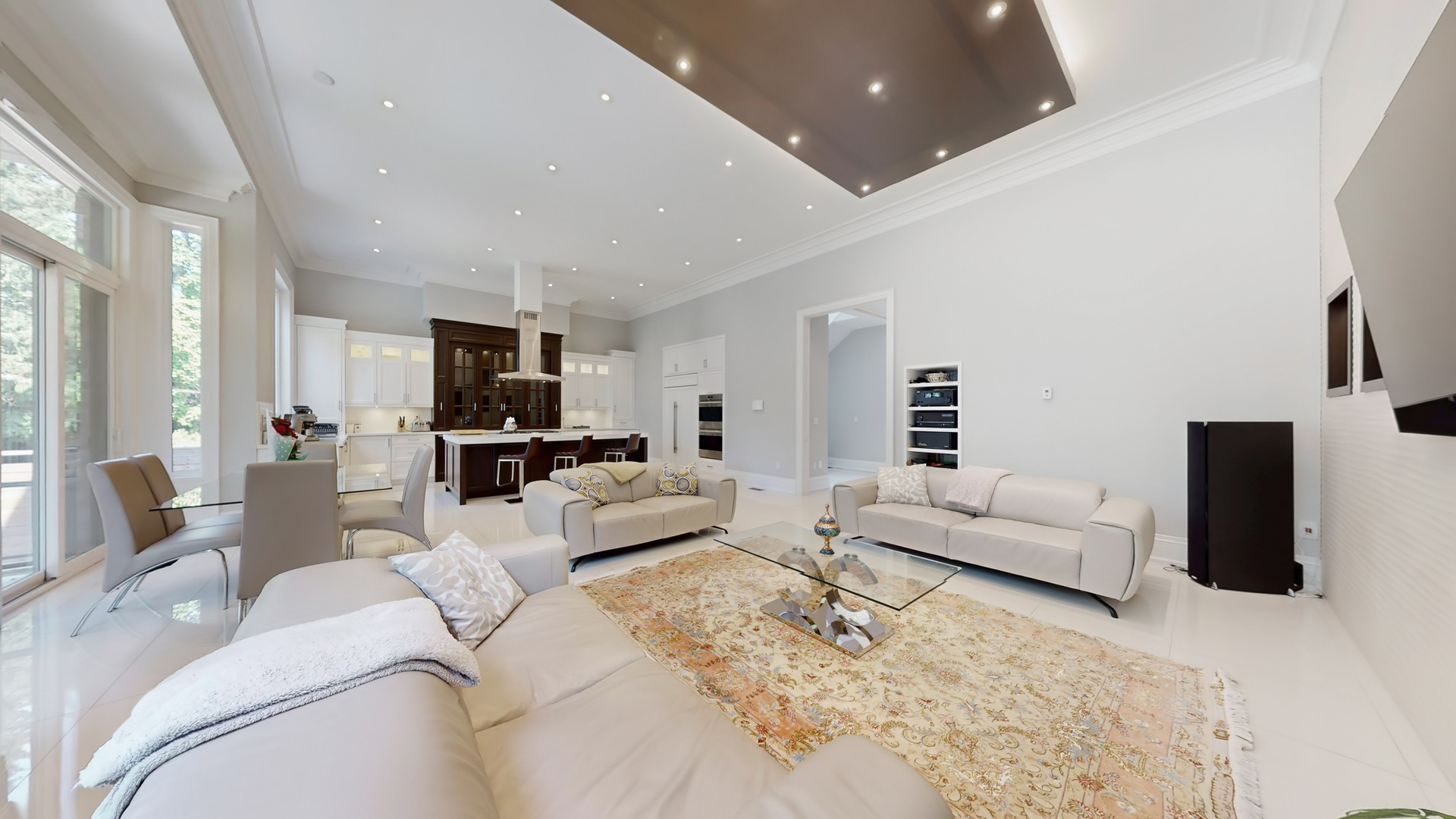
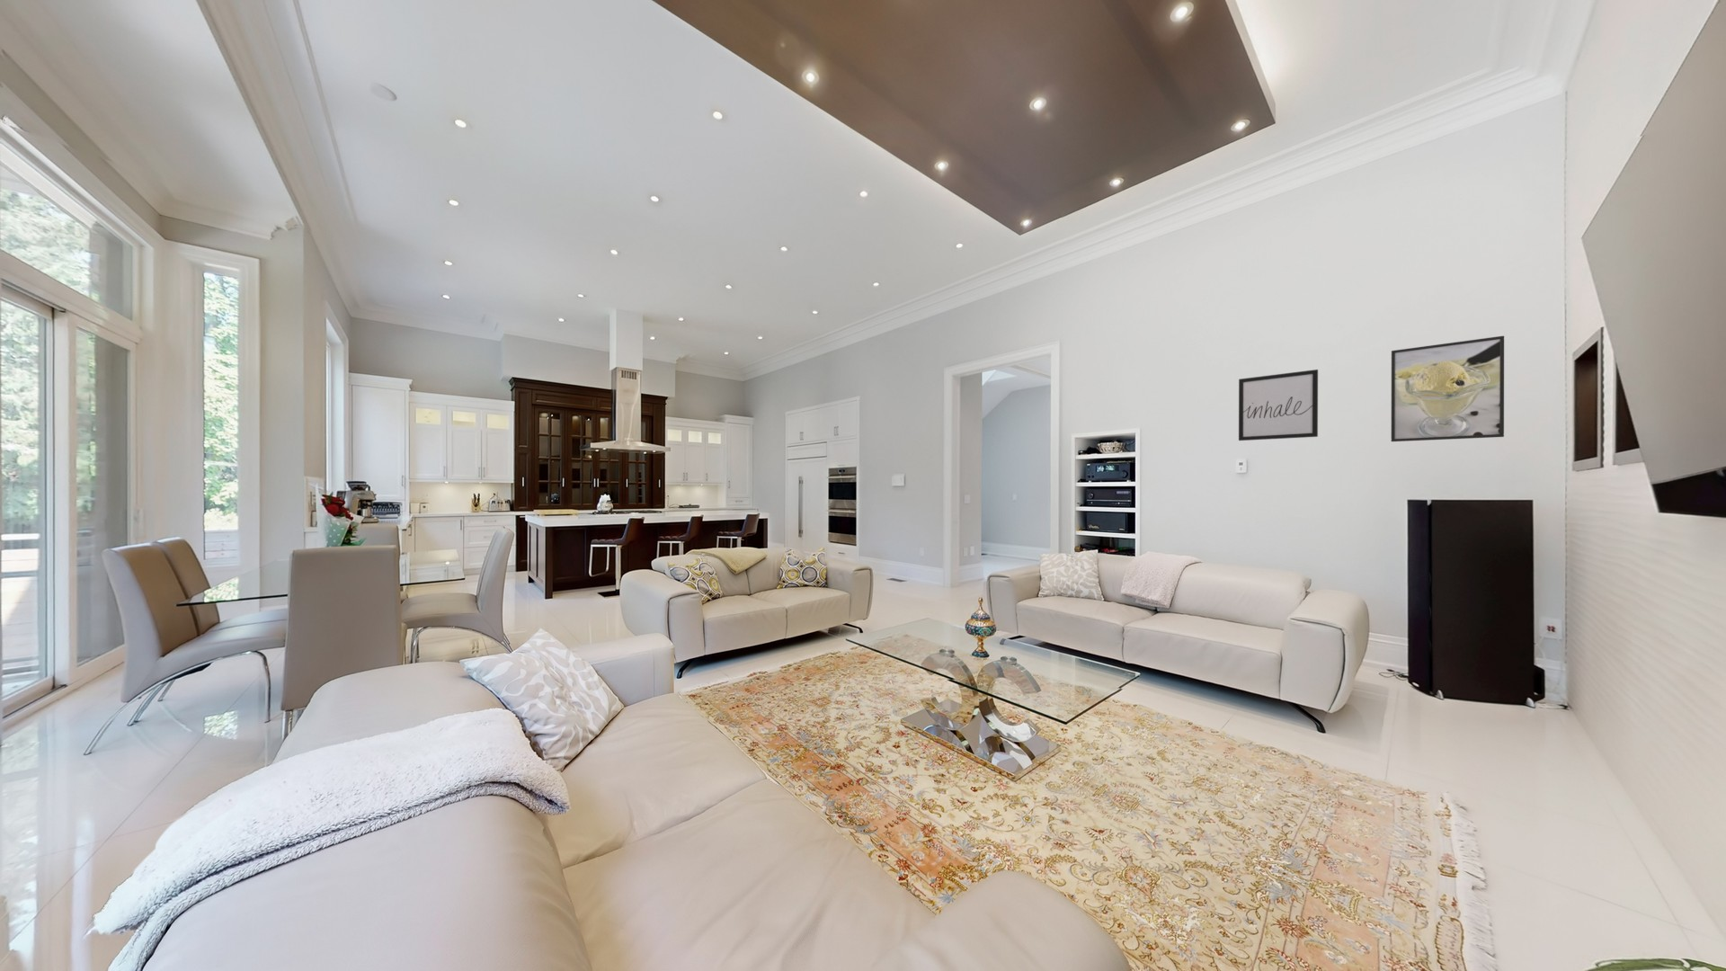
+ wall art [1238,369,1318,441]
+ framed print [1391,336,1504,442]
